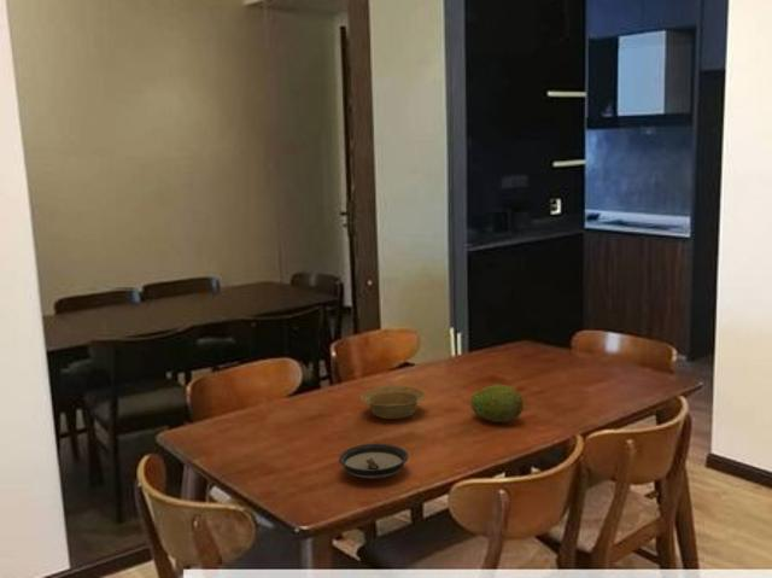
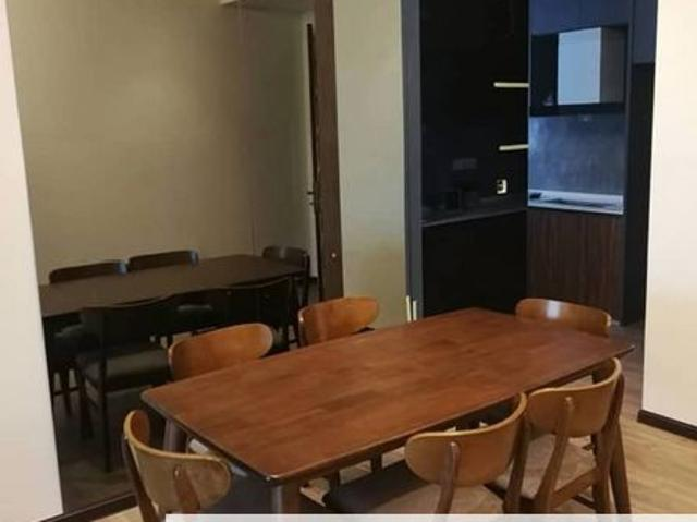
- saucer [338,443,410,480]
- bowl [359,385,427,420]
- fruit [469,384,525,424]
